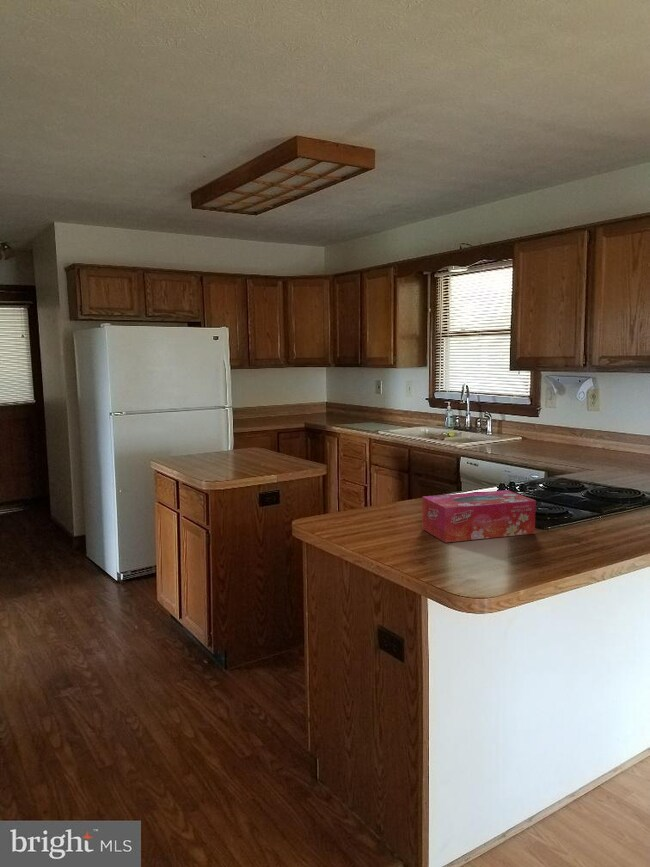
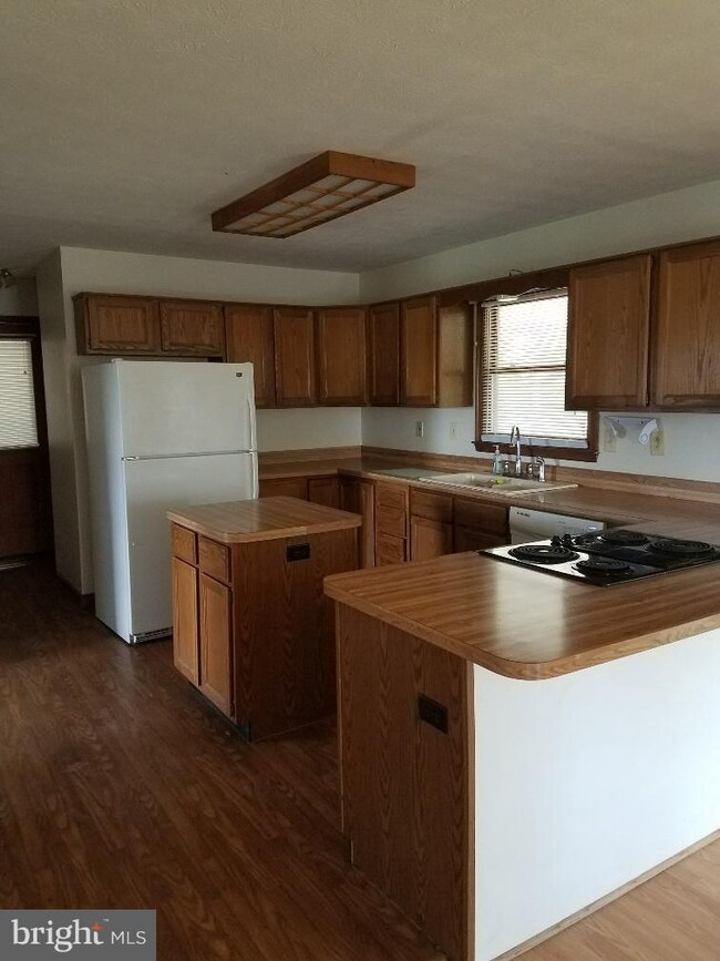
- tissue box [421,489,537,543]
